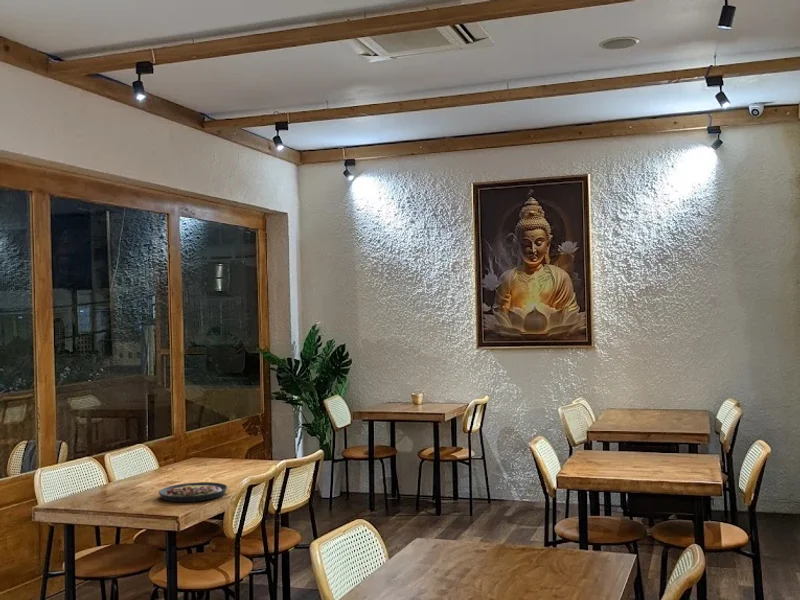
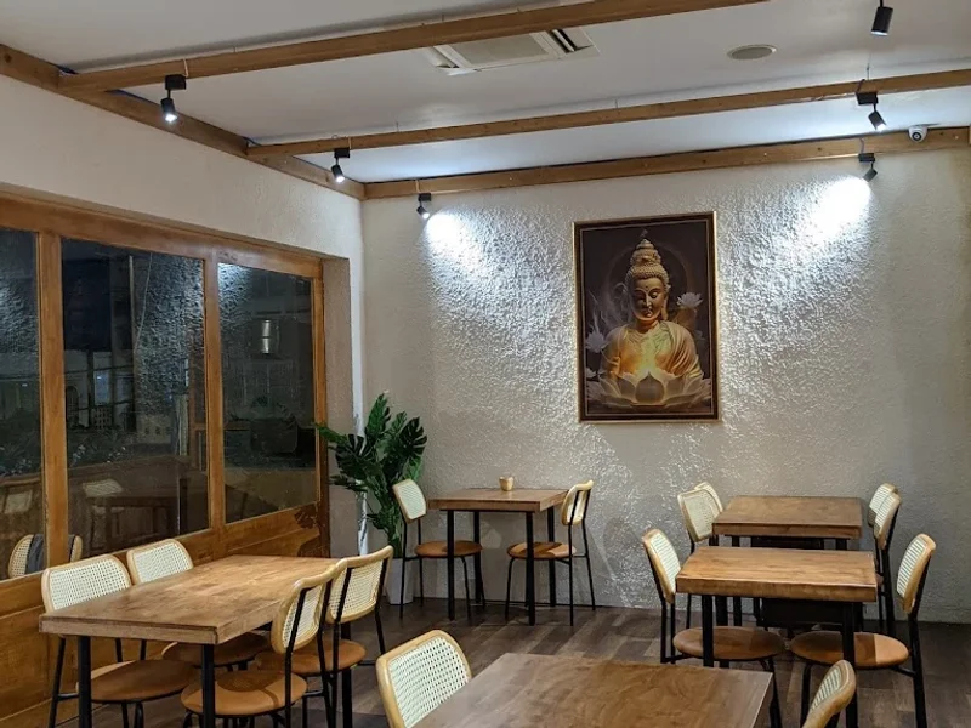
- plate [158,481,228,503]
